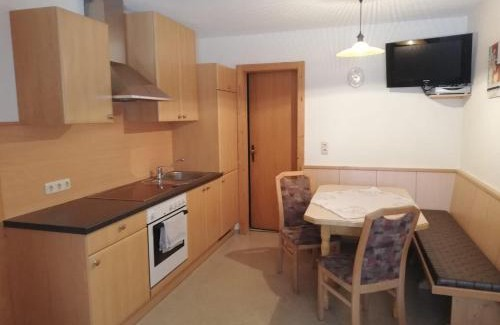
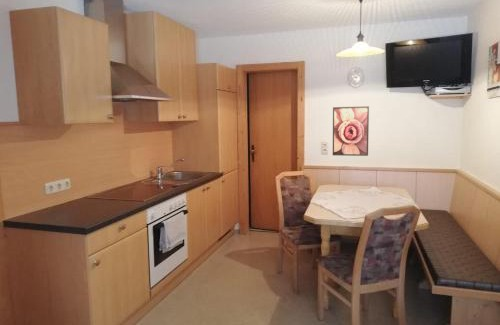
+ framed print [332,105,370,157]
